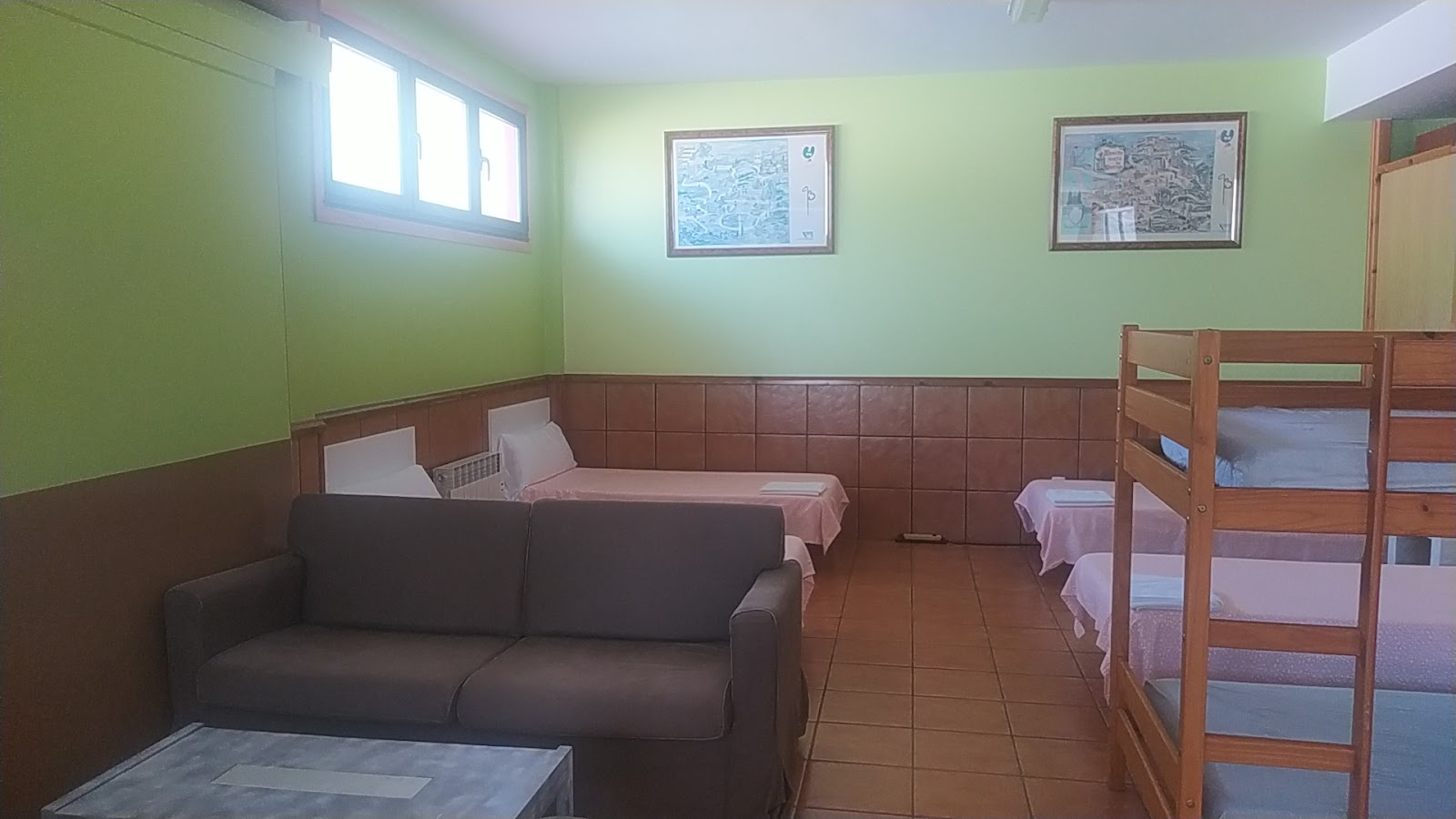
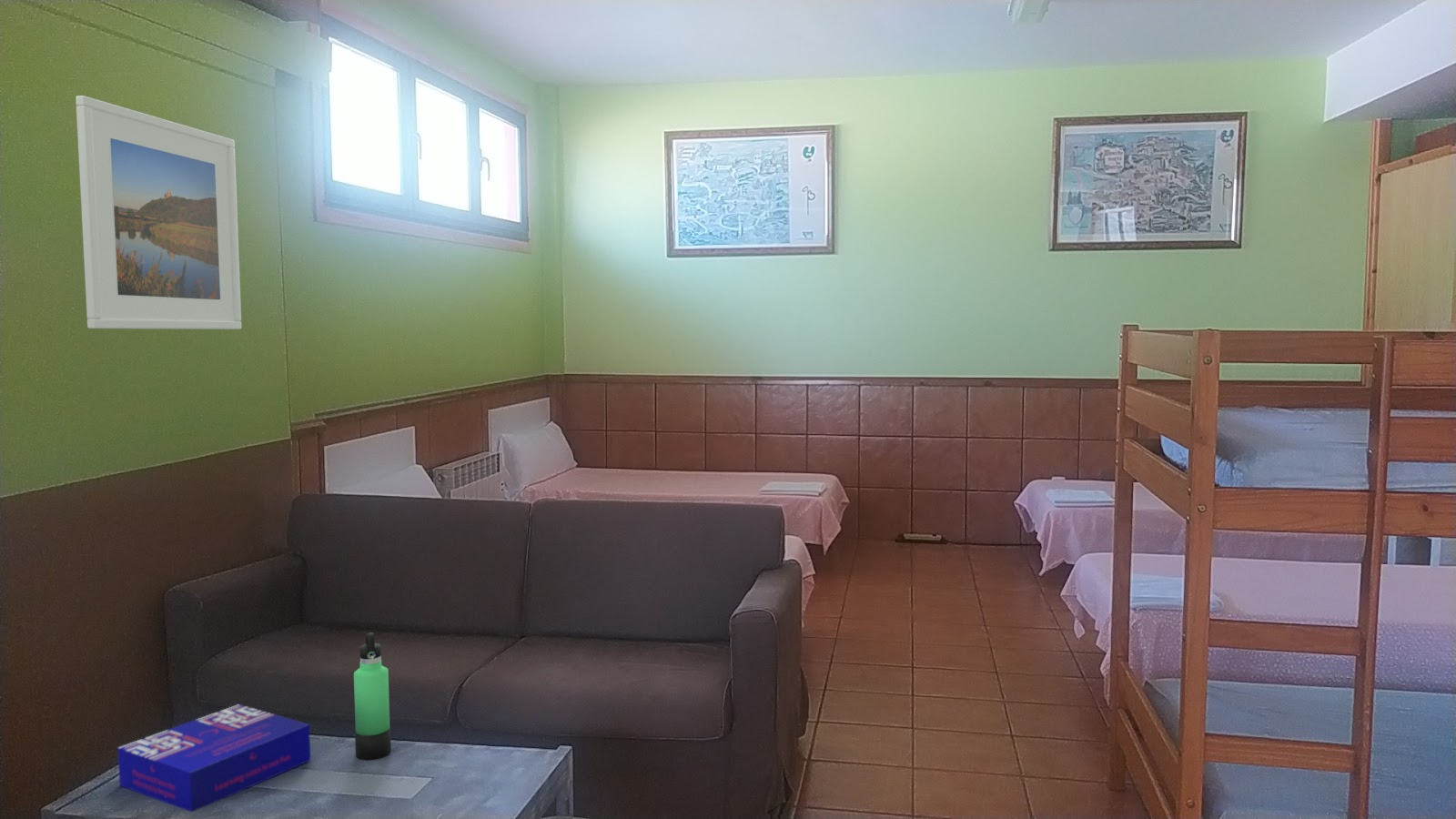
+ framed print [75,95,242,330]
+ thermos bottle [353,632,392,761]
+ board game [116,703,311,813]
